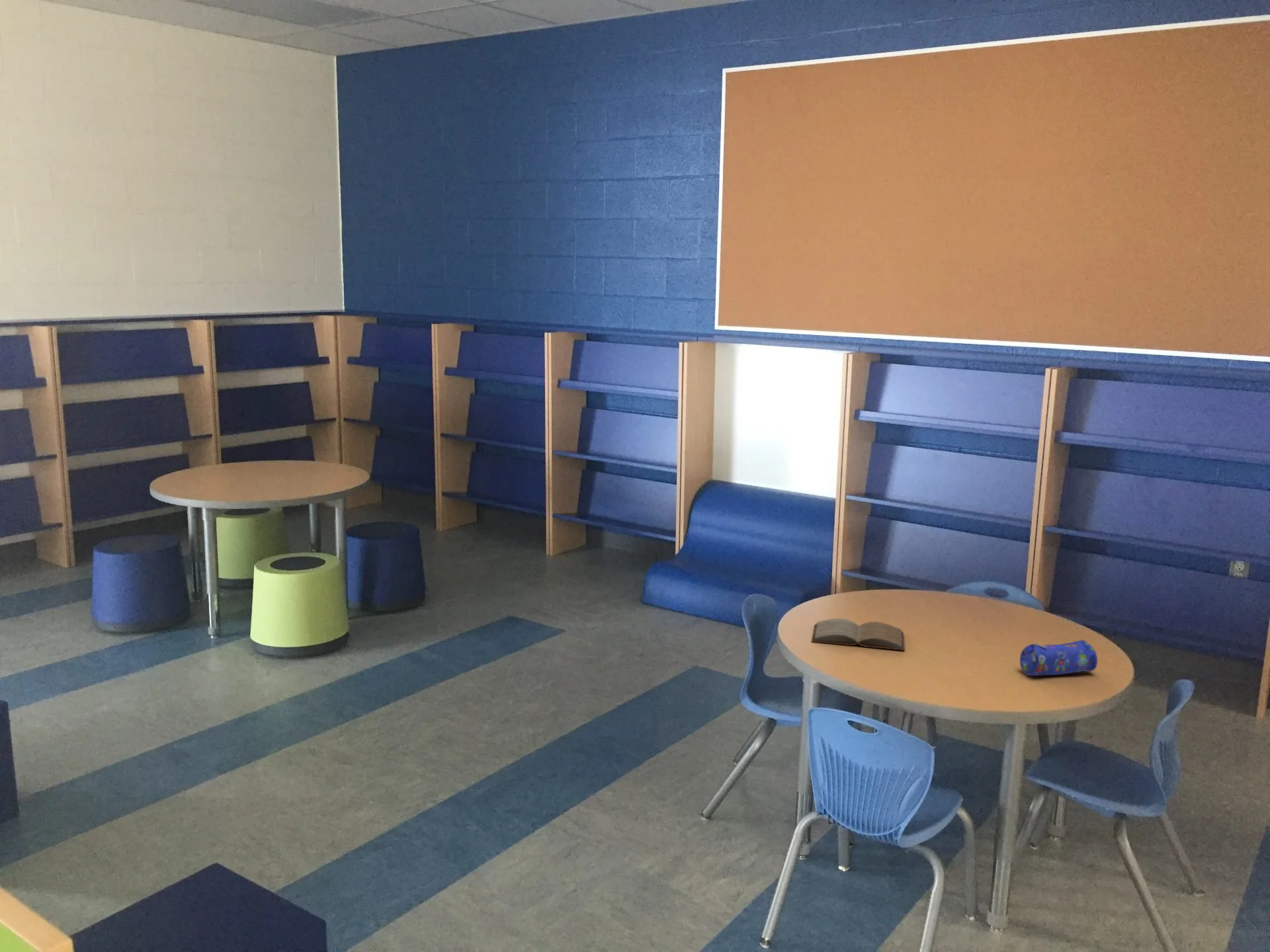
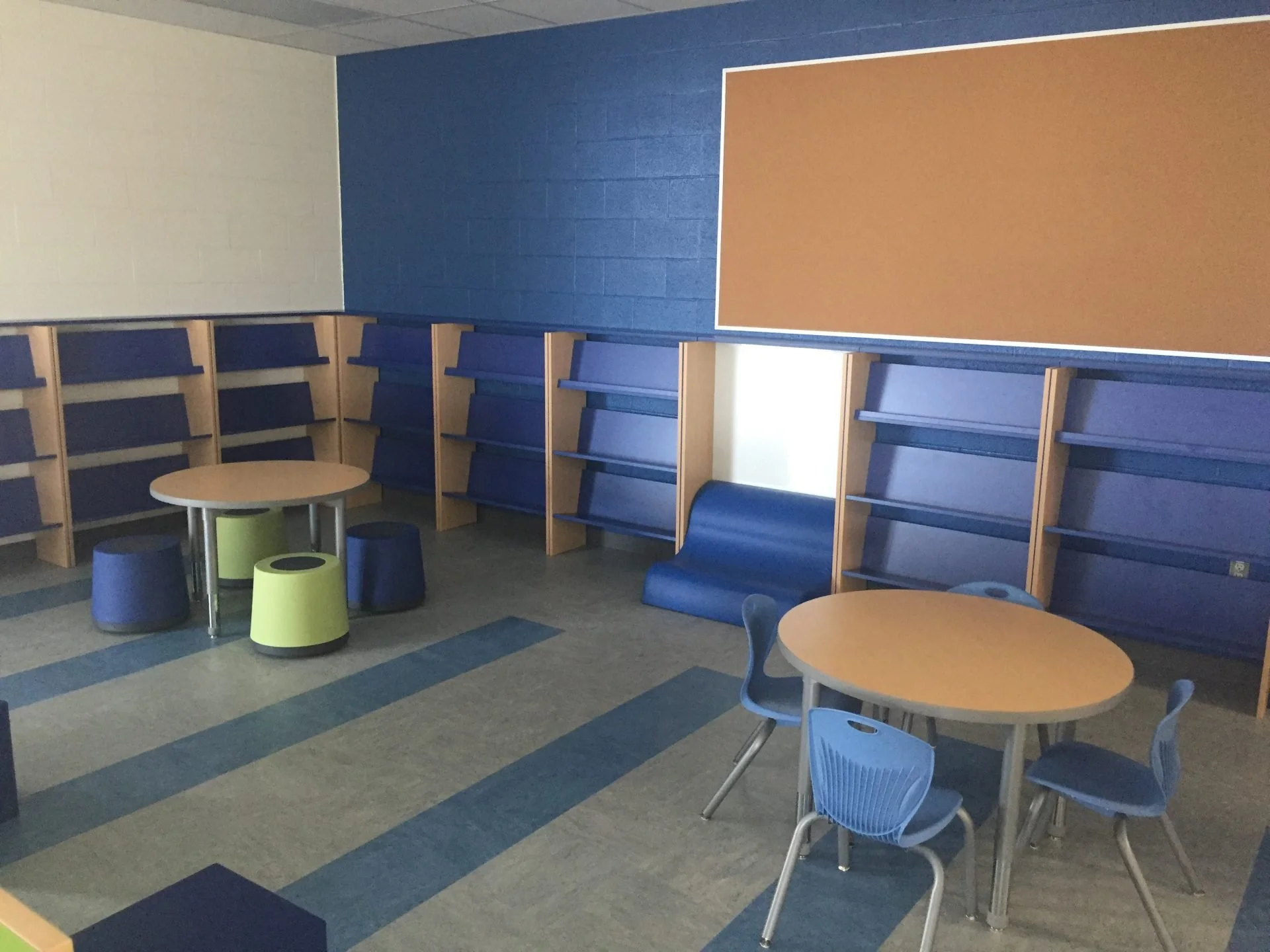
- book [811,617,906,651]
- pencil case [1019,639,1098,676]
